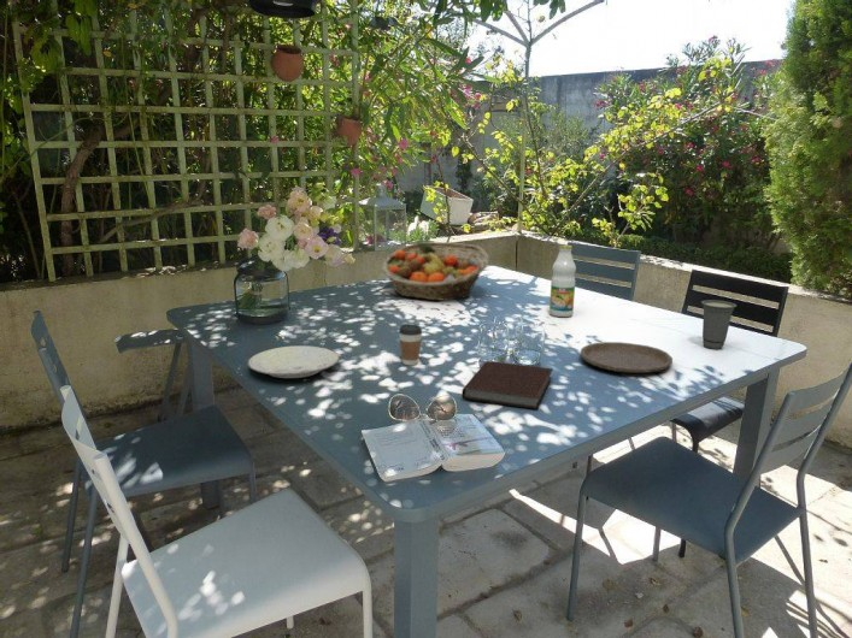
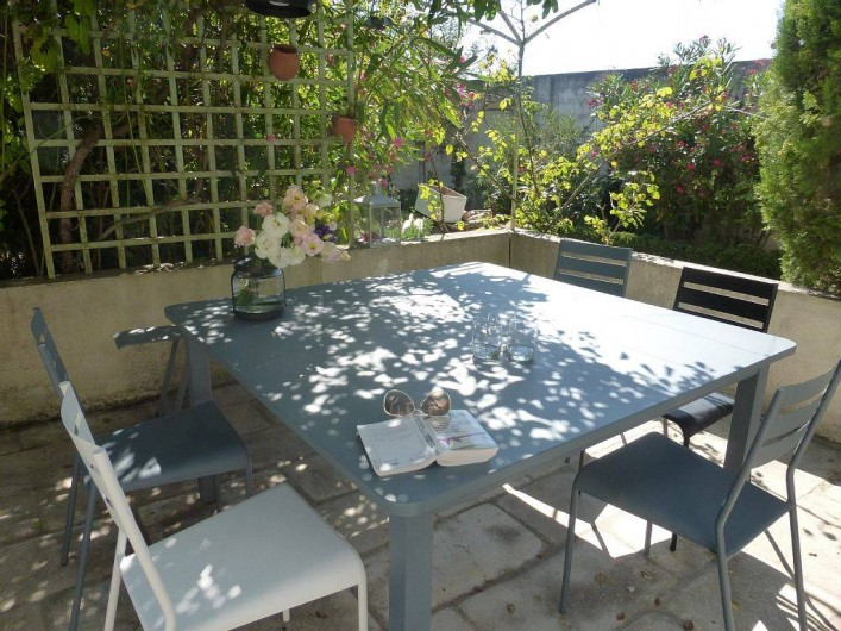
- fruit basket [381,241,490,302]
- notebook [460,360,554,410]
- coffee cup [398,323,423,366]
- cup [700,299,738,350]
- bottle [548,244,577,318]
- plate [246,344,341,379]
- plate [580,341,674,374]
